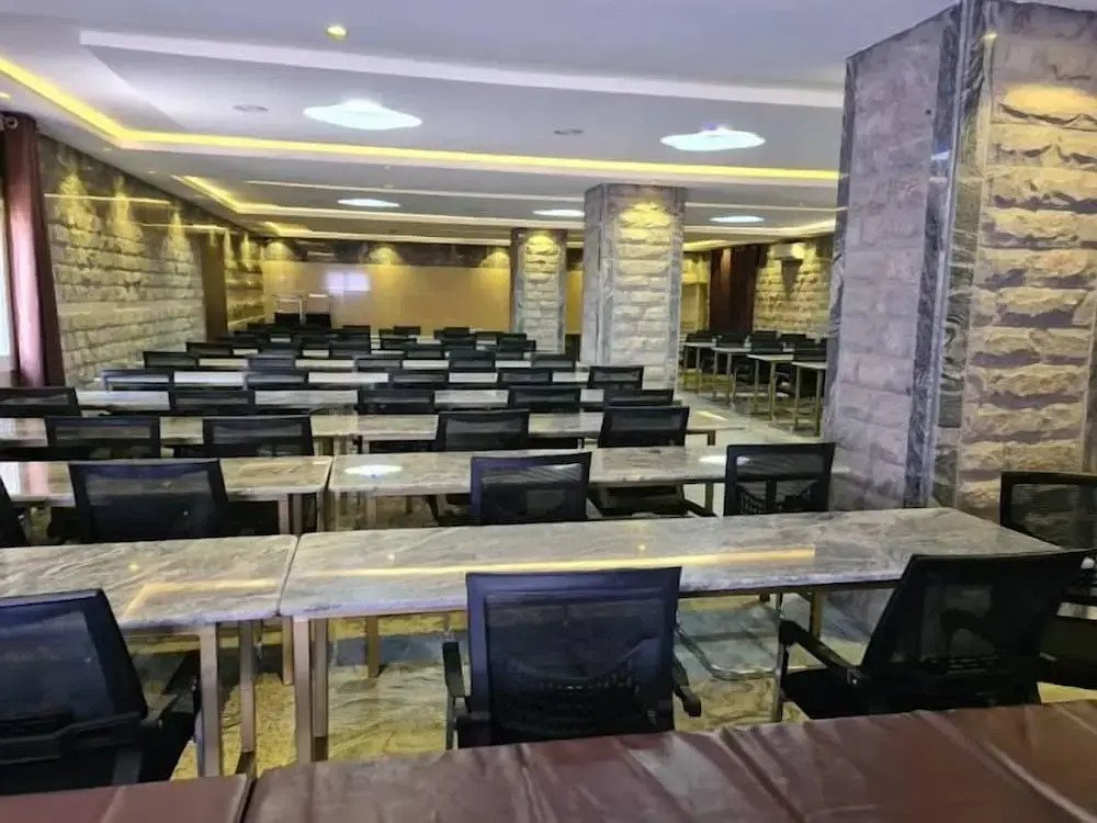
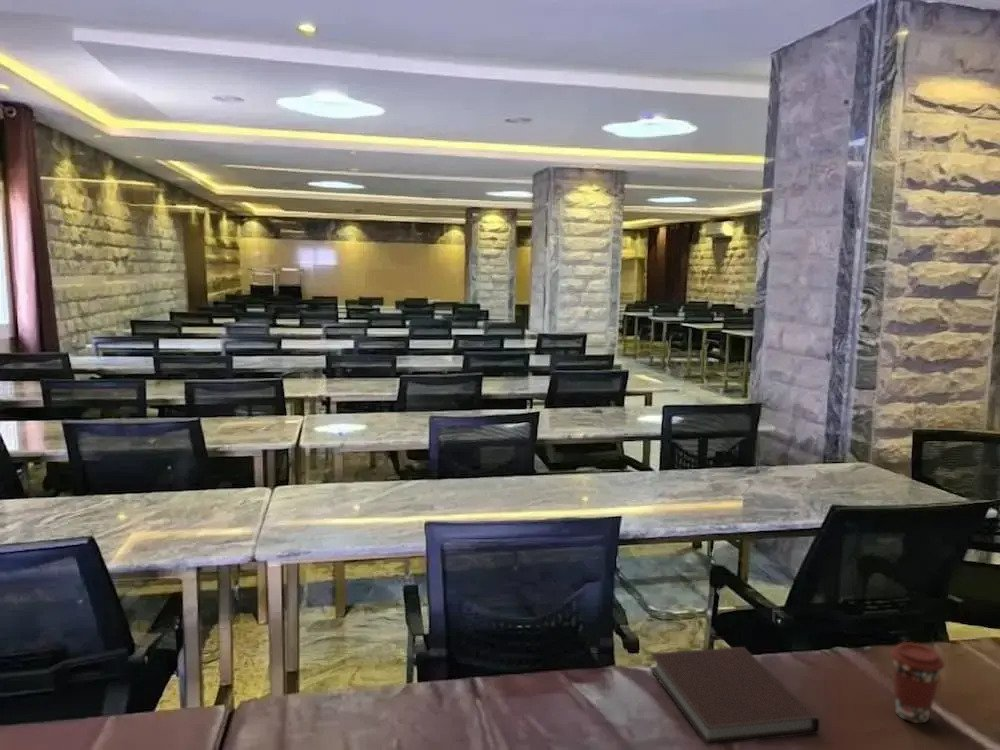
+ coffee cup [889,641,945,724]
+ notebook [649,646,820,746]
